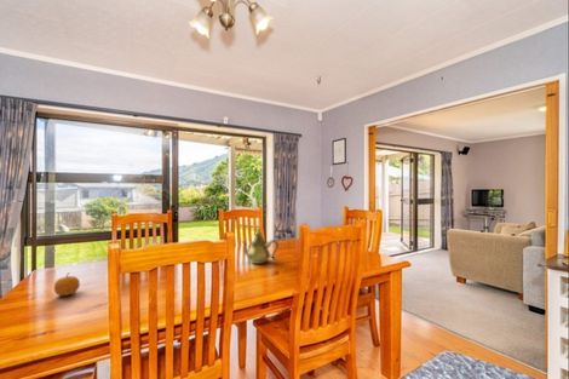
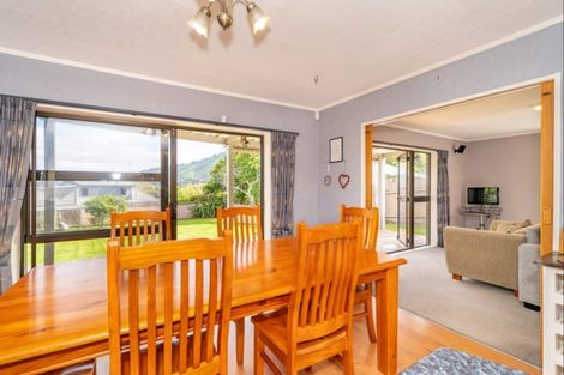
- fruit [53,271,81,297]
- teapot [240,224,280,265]
